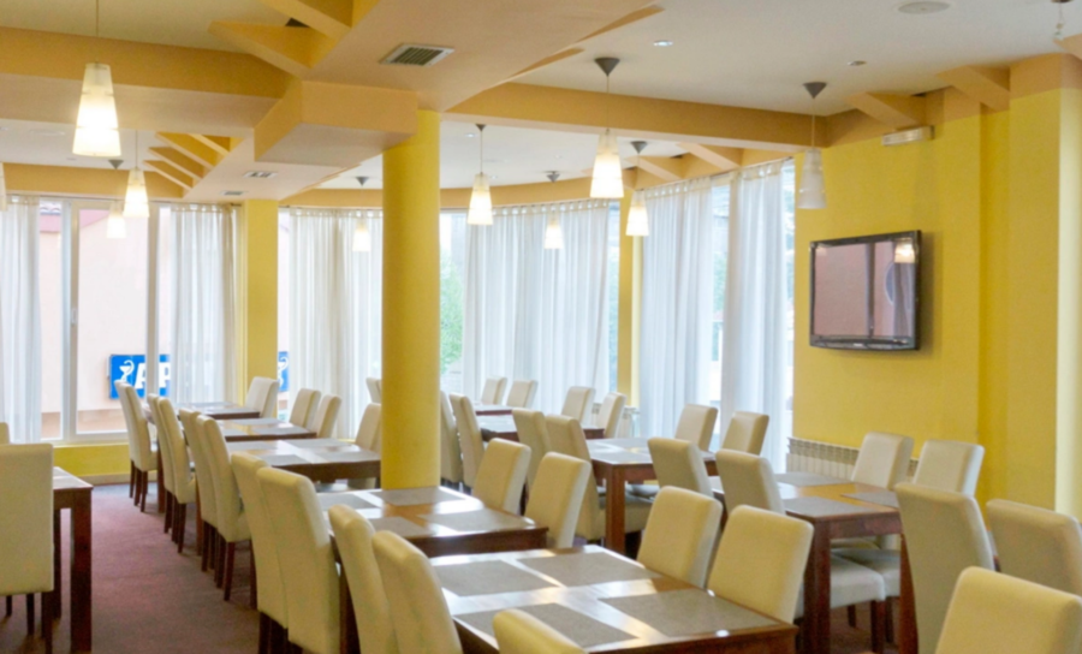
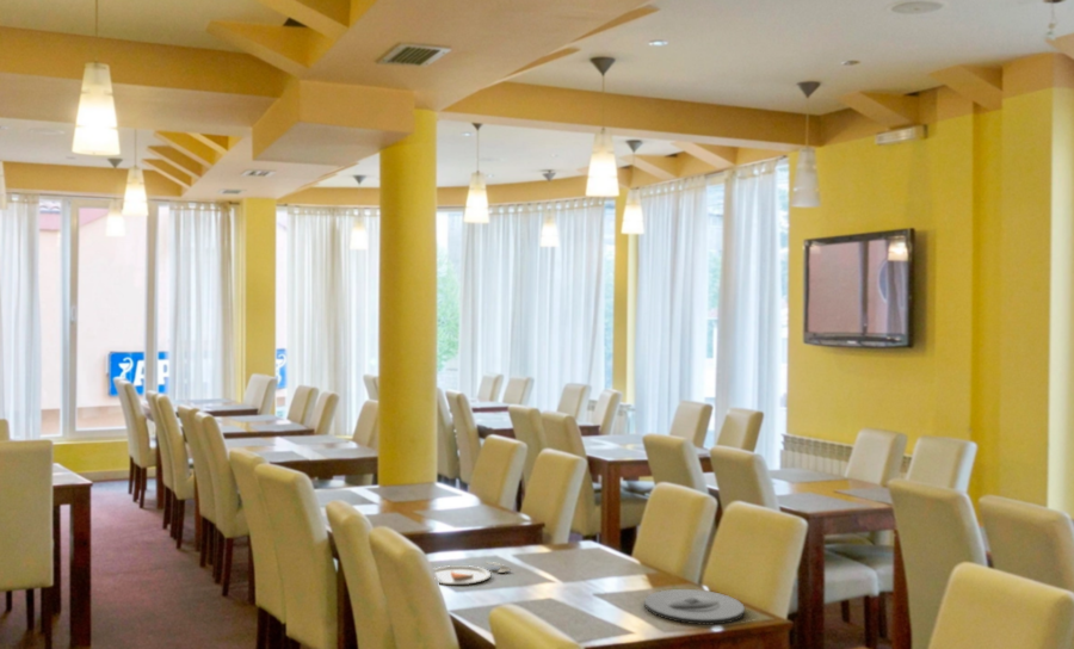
+ dinner plate [433,561,512,586]
+ plate [643,588,746,626]
